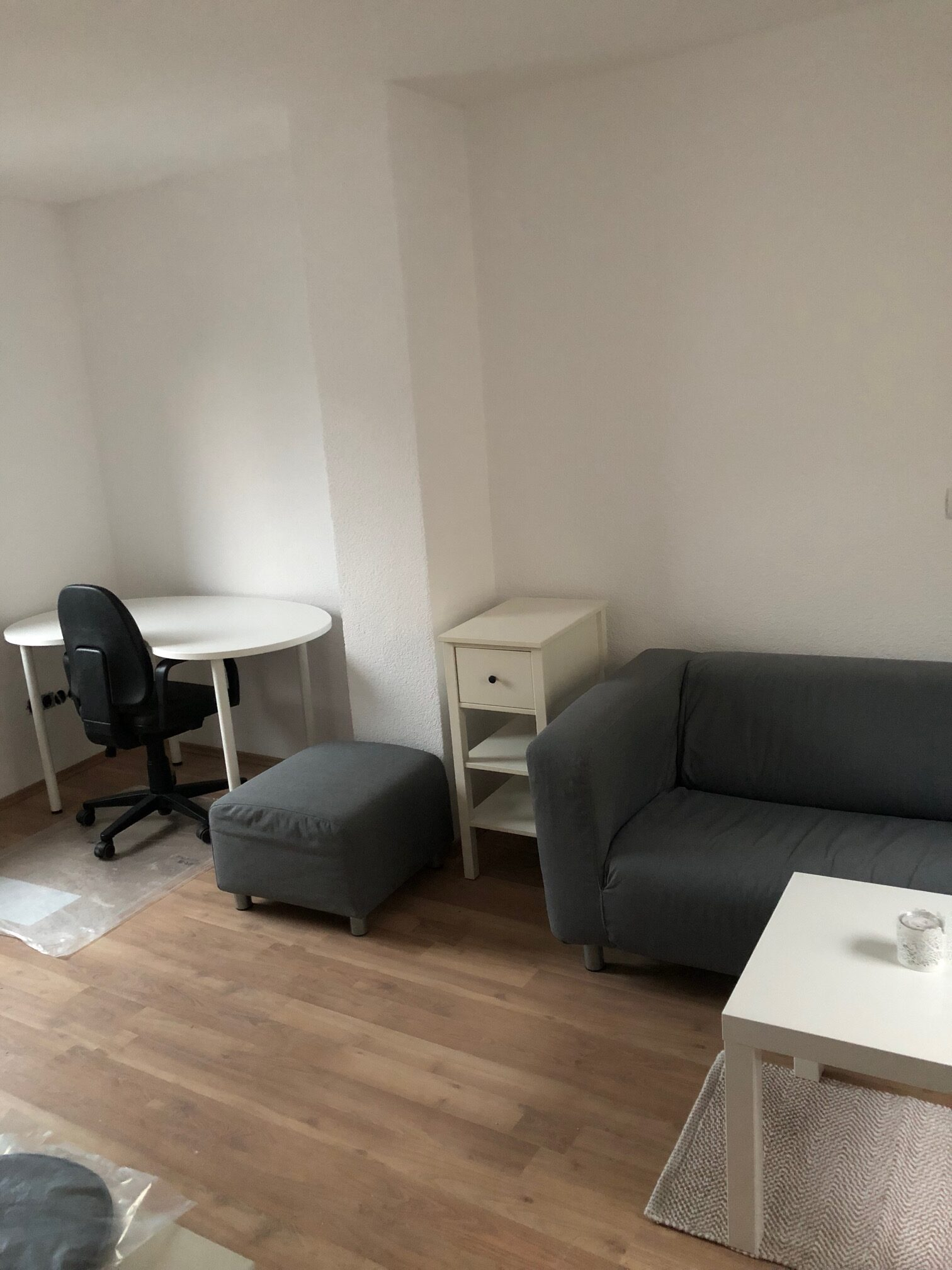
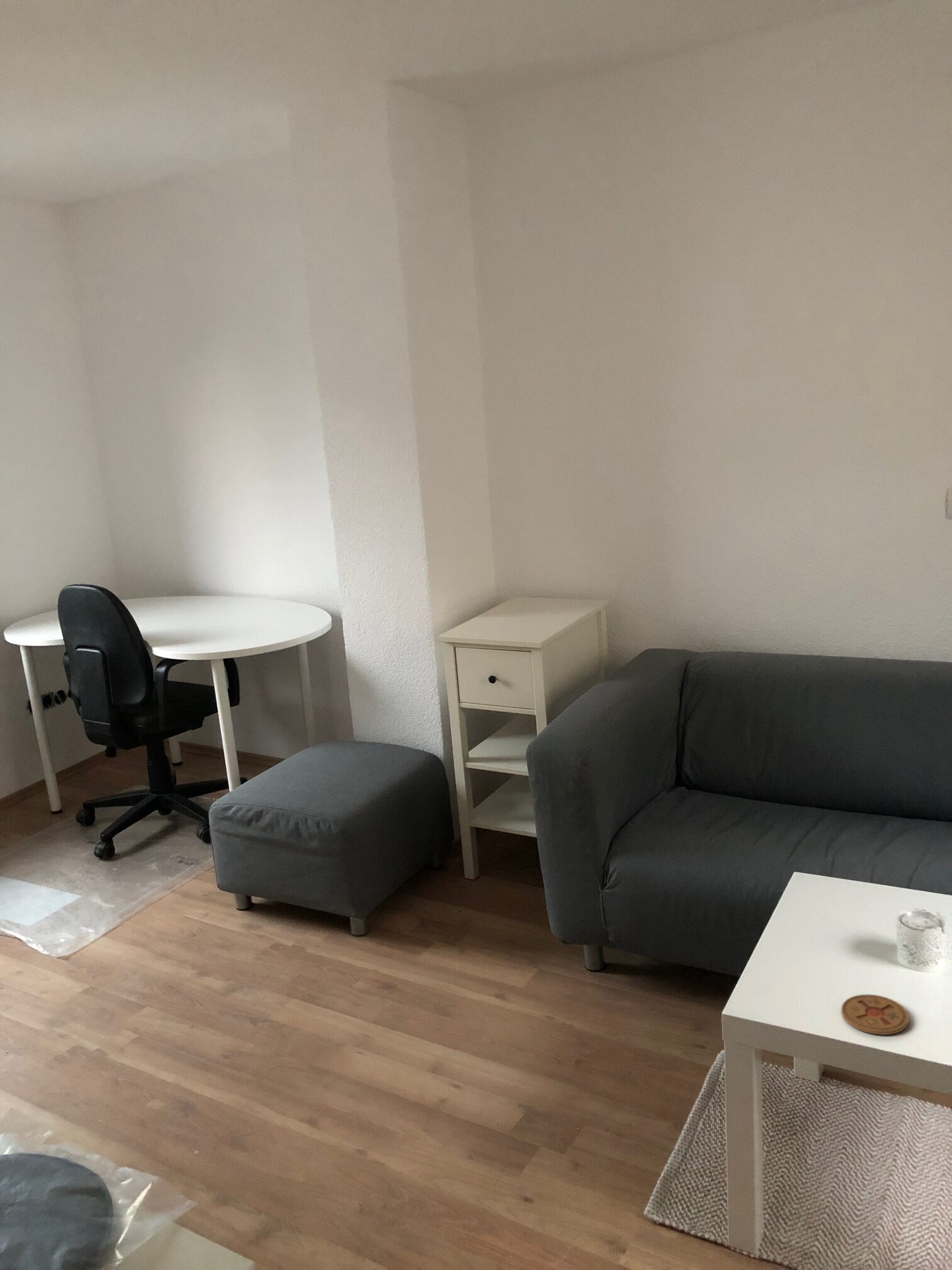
+ coaster [841,993,910,1036]
